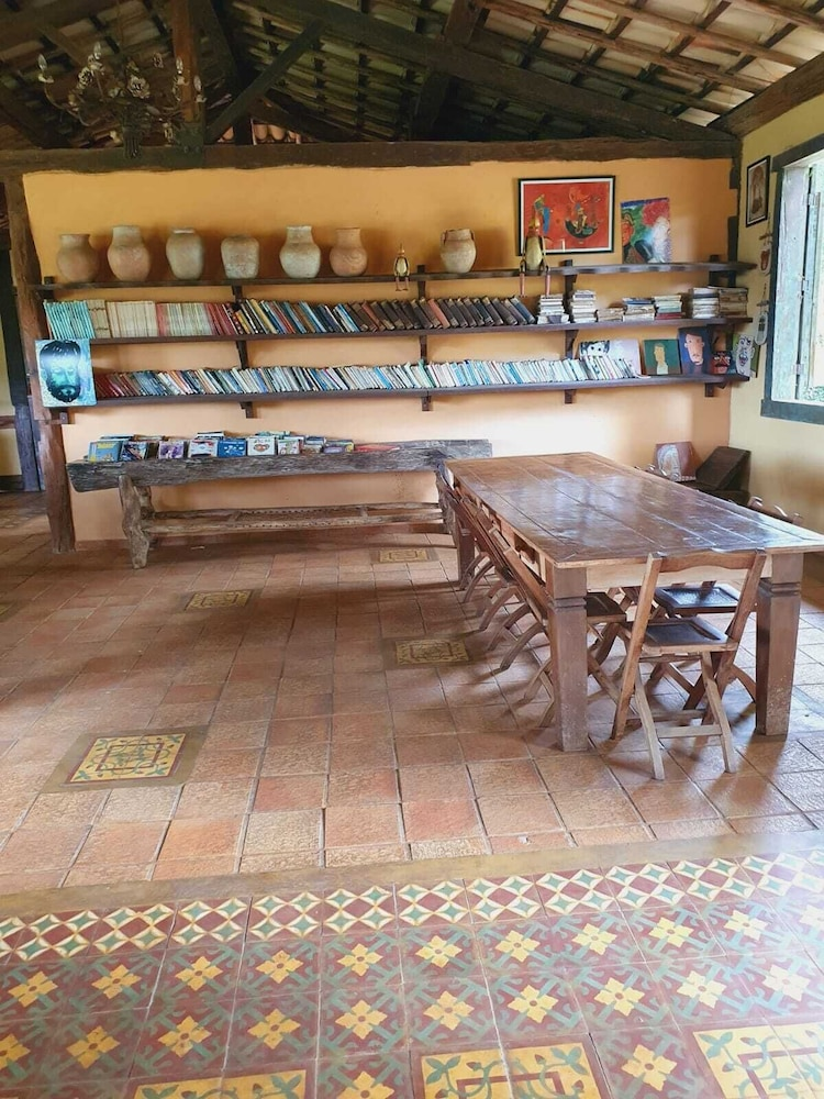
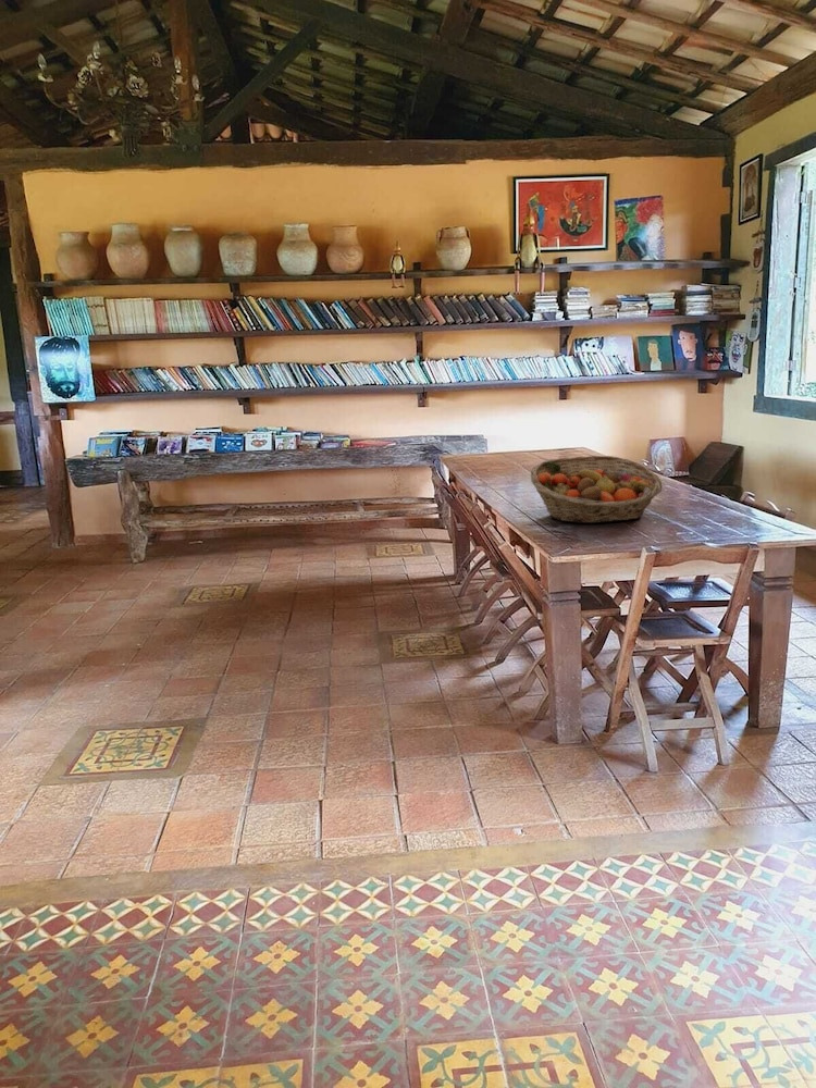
+ fruit basket [530,455,664,524]
